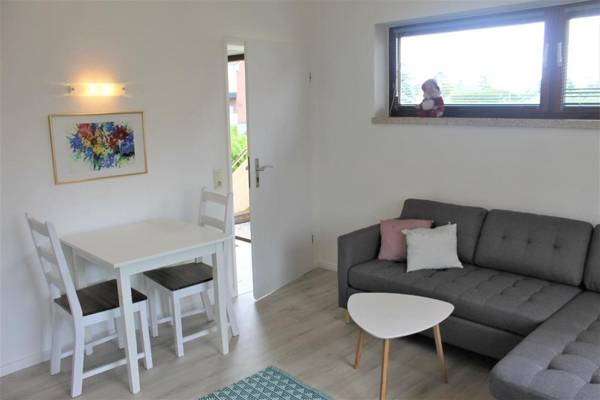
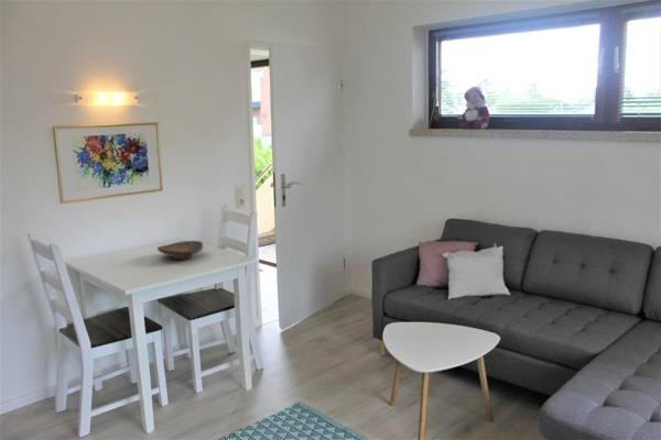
+ decorative bowl [156,240,204,261]
